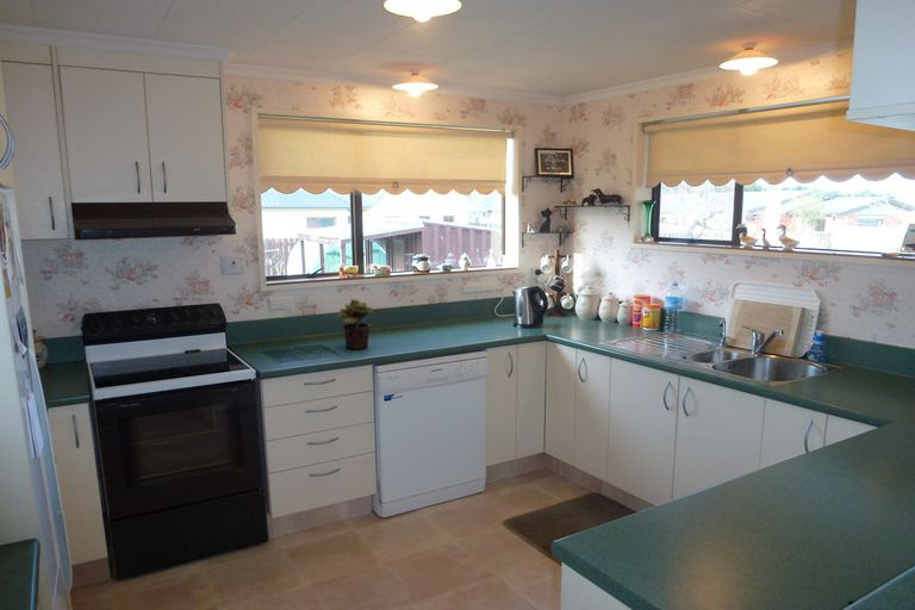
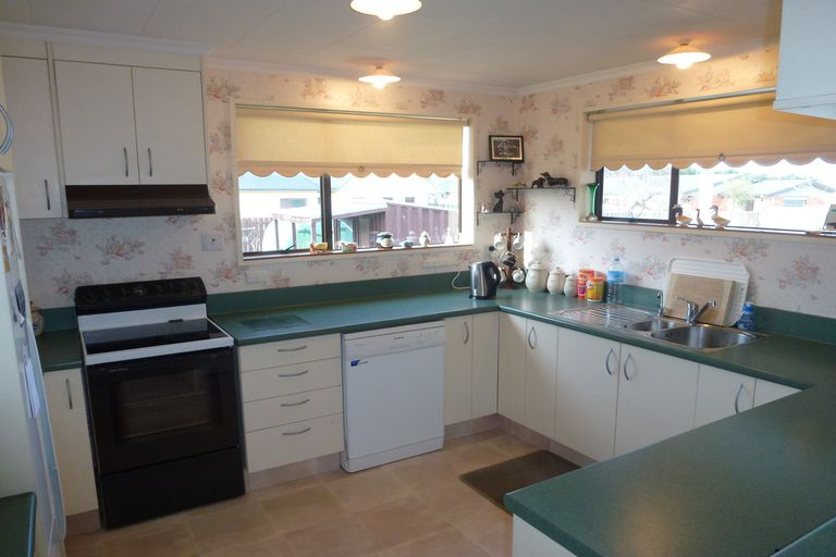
- potted plant [335,298,374,350]
